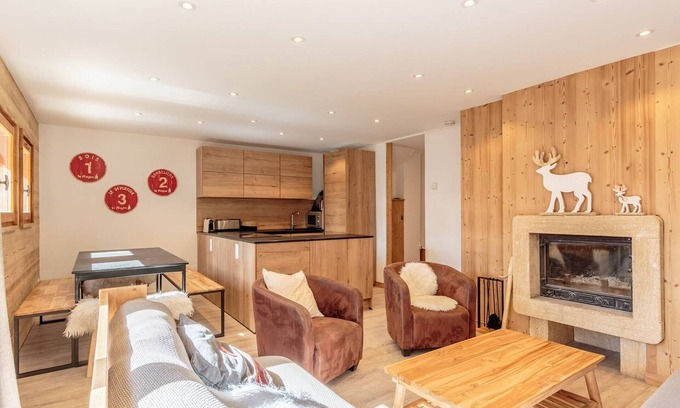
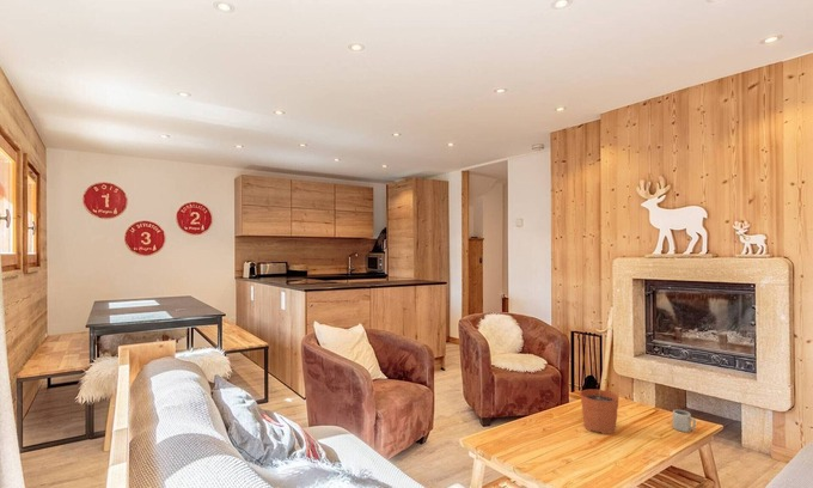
+ plant pot [579,377,621,435]
+ cup [672,409,697,433]
